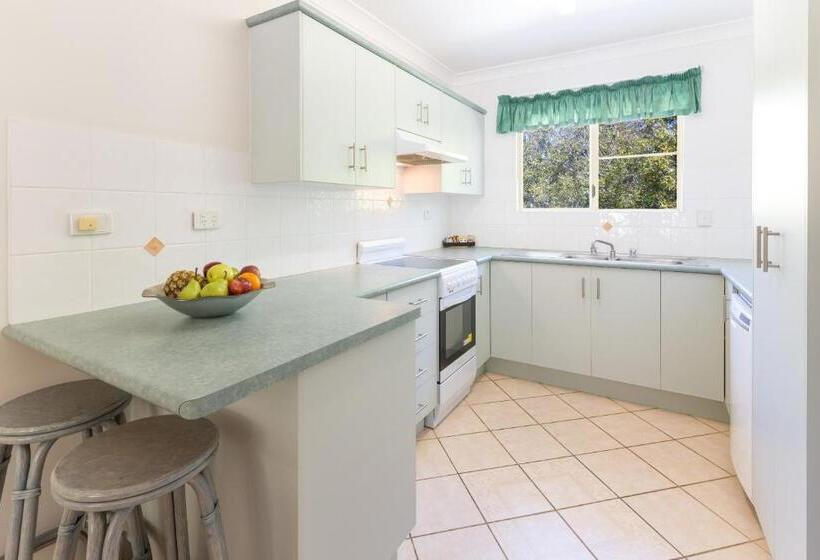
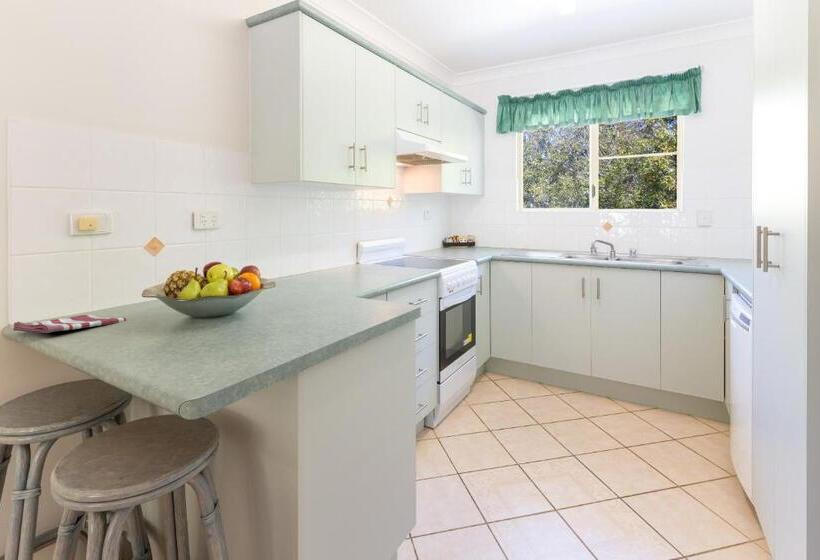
+ dish towel [12,314,127,334]
